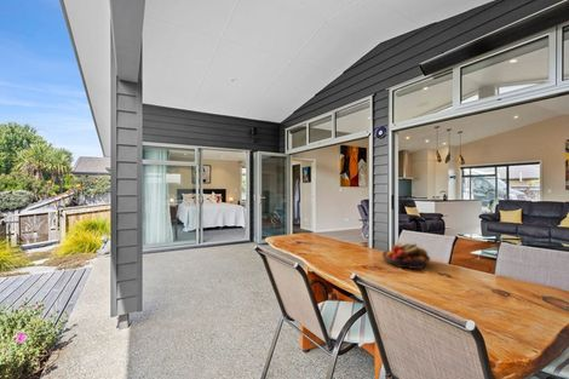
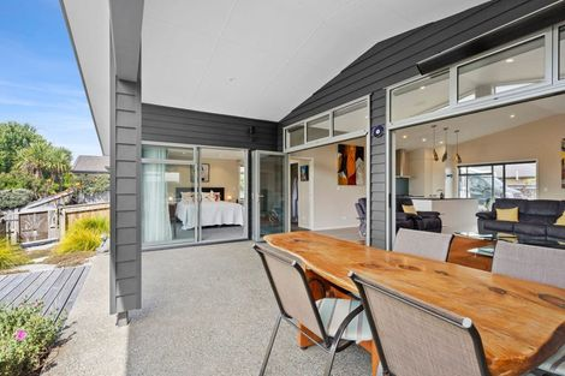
- fruit bowl [381,241,432,270]
